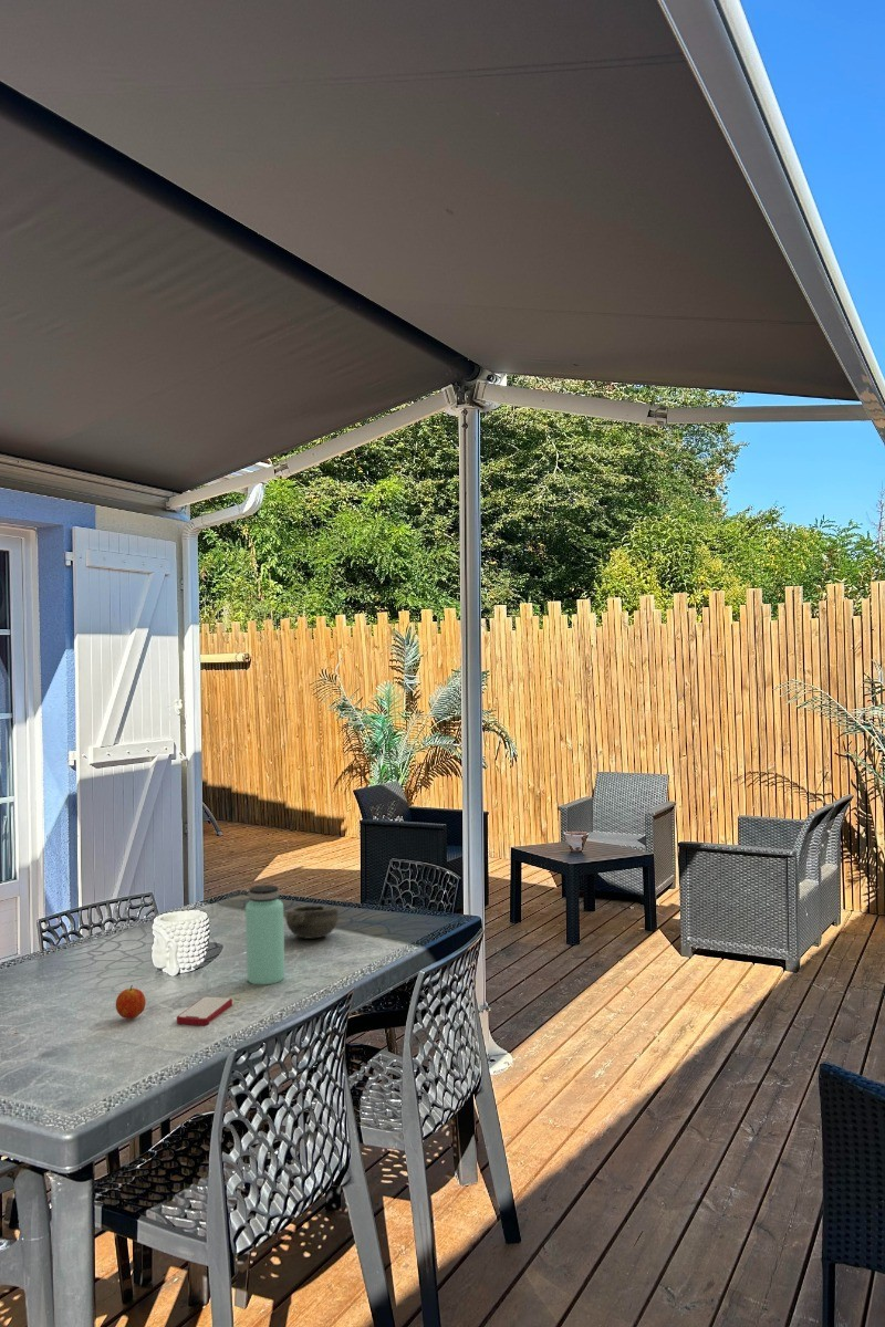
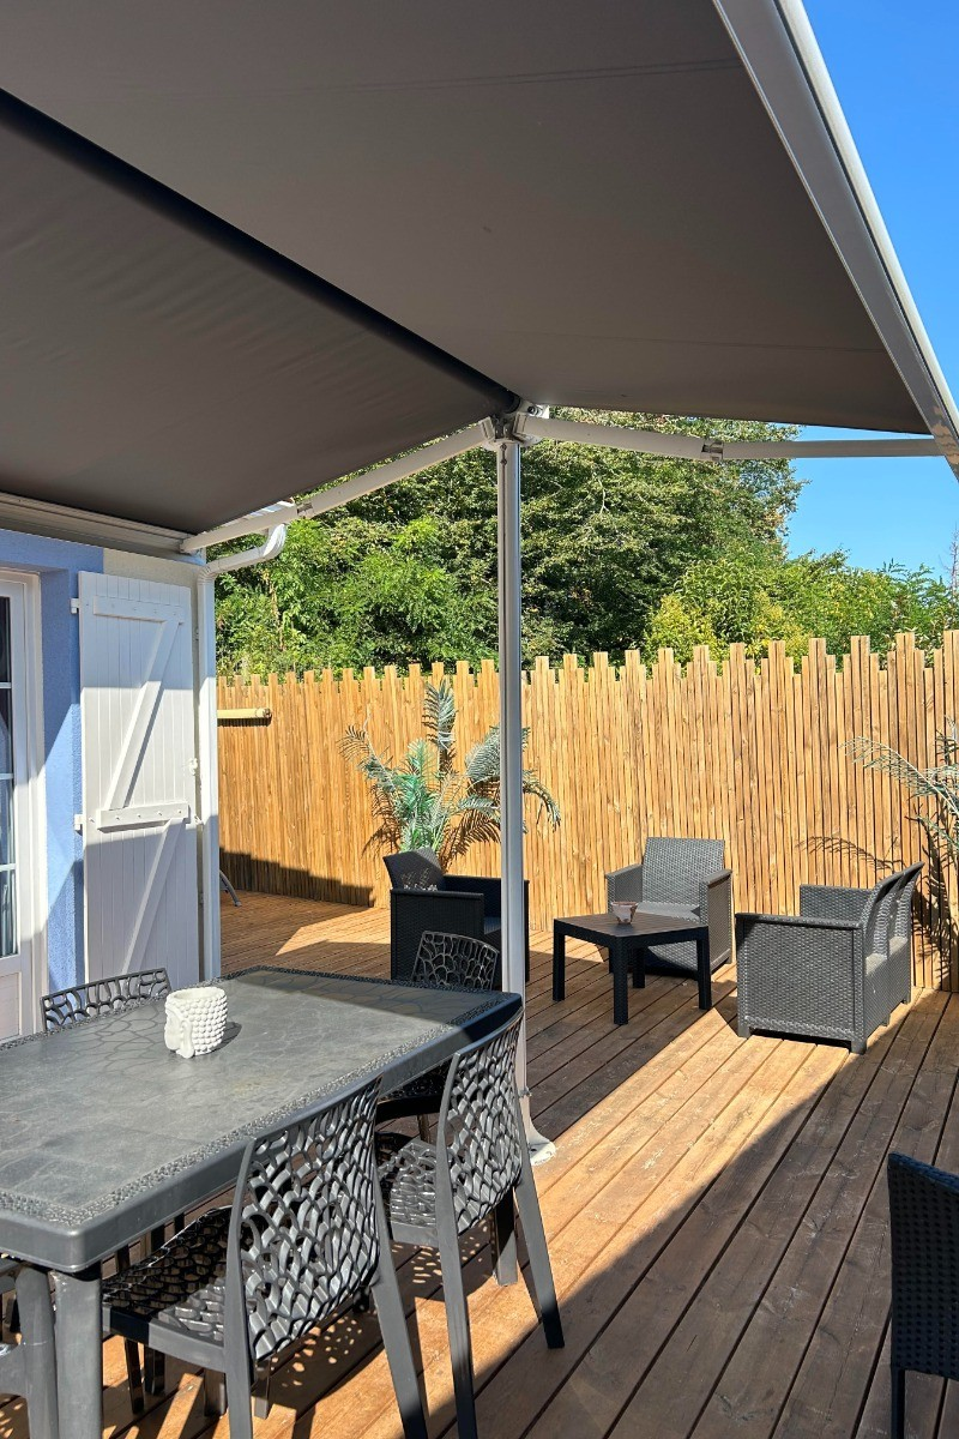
- bottle [244,884,285,985]
- smartphone [176,996,233,1026]
- bowl [284,905,340,940]
- fruit [115,984,147,1020]
